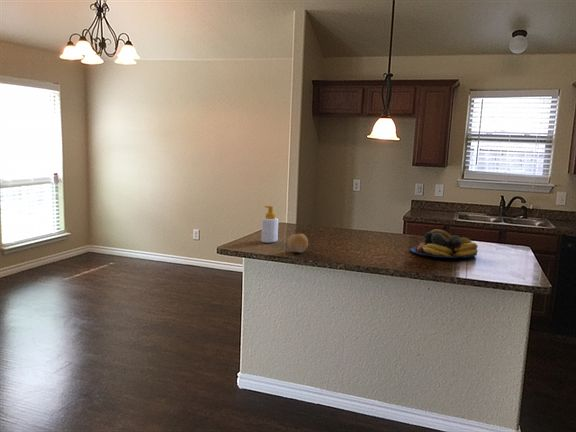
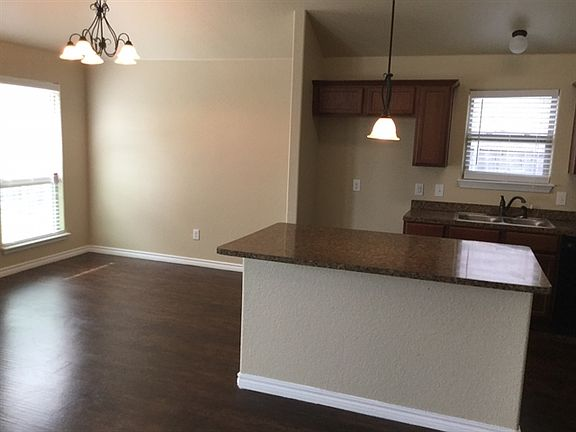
- fruit [287,233,309,254]
- soap bottle [260,205,279,244]
- fruit bowl [409,229,479,259]
